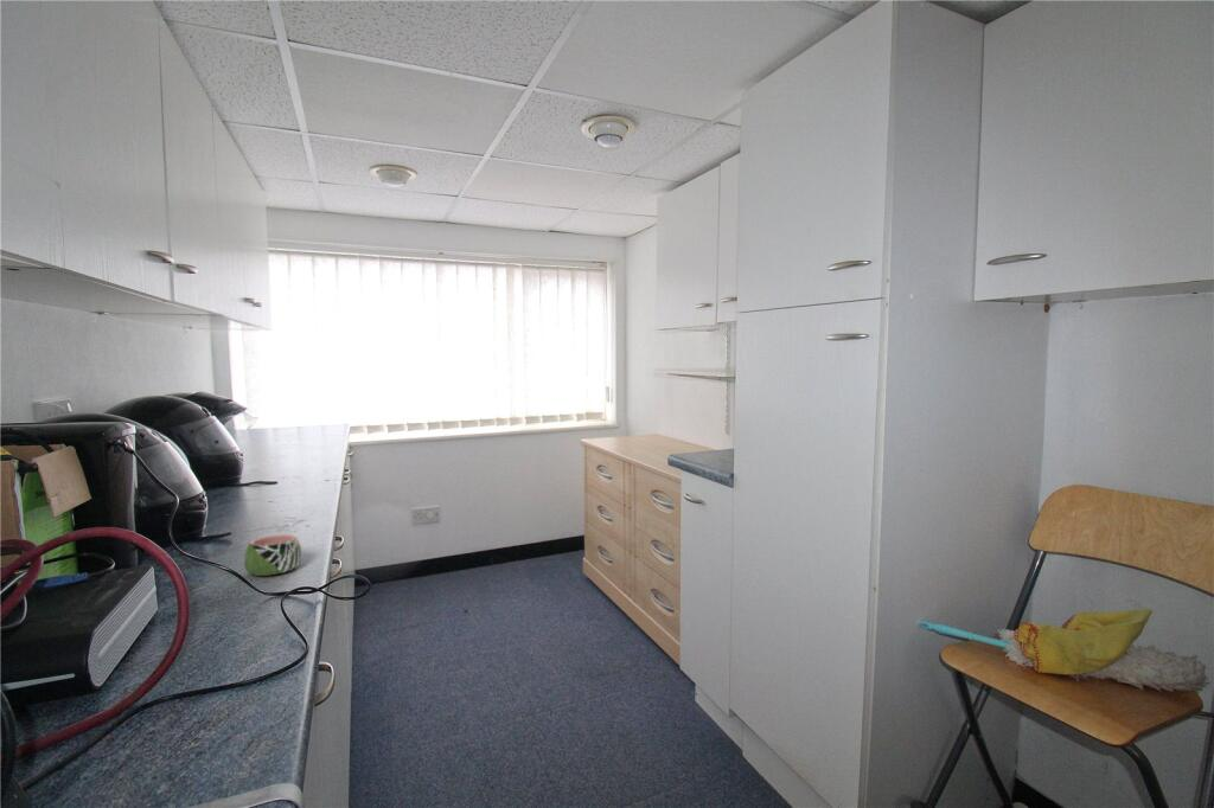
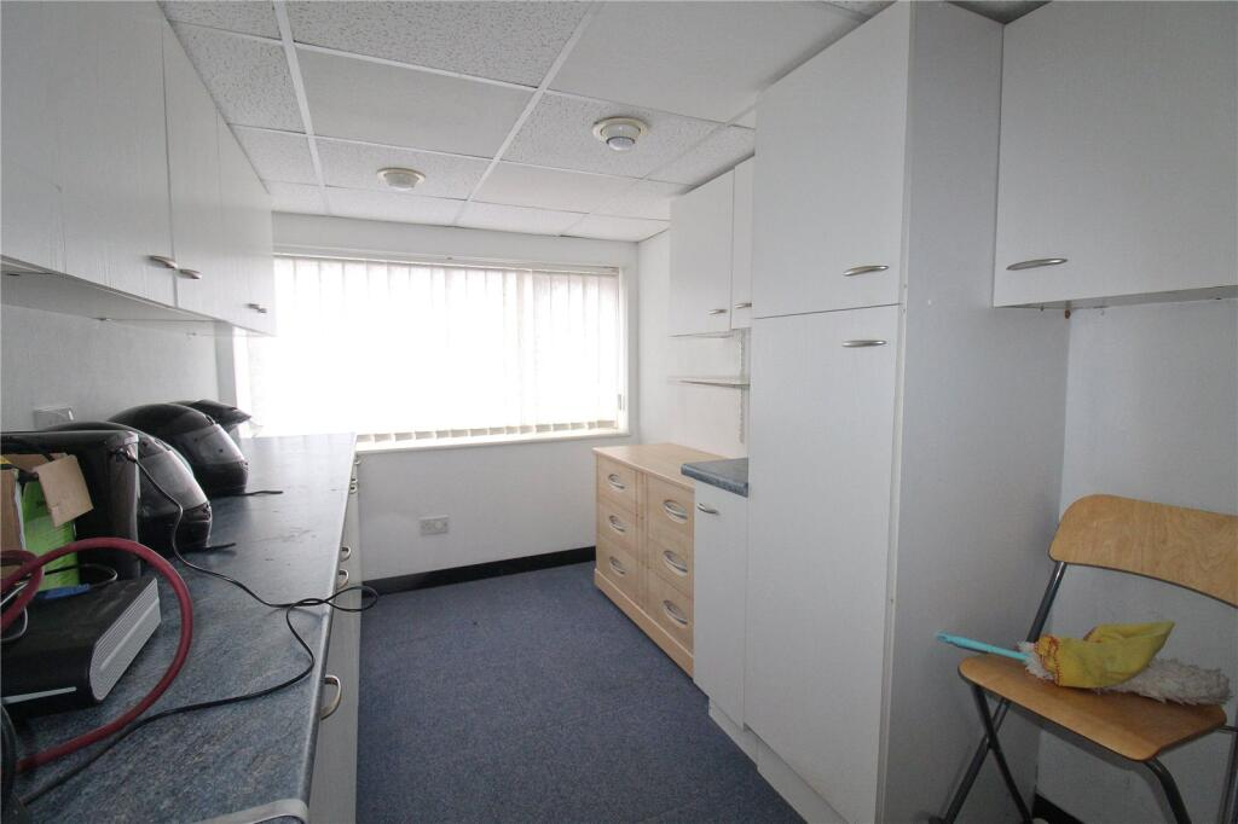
- mug [243,533,304,577]
